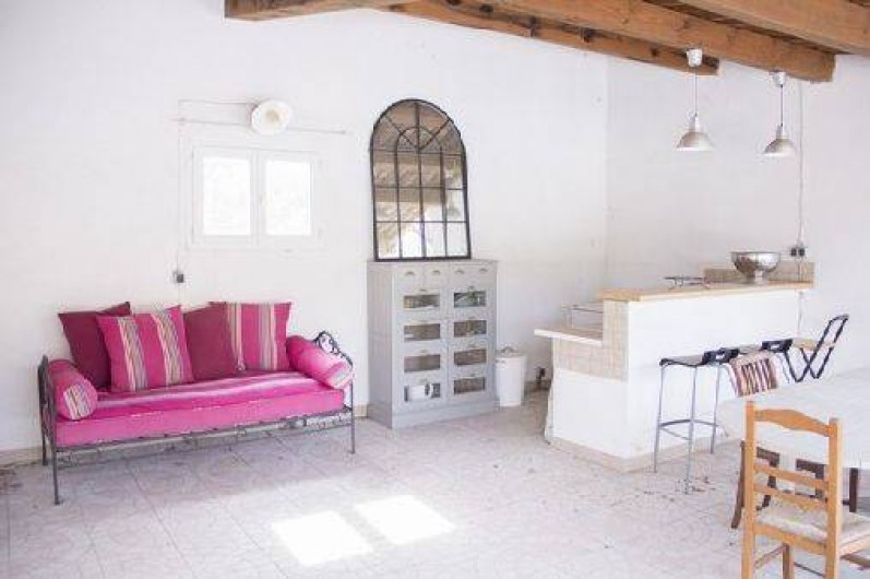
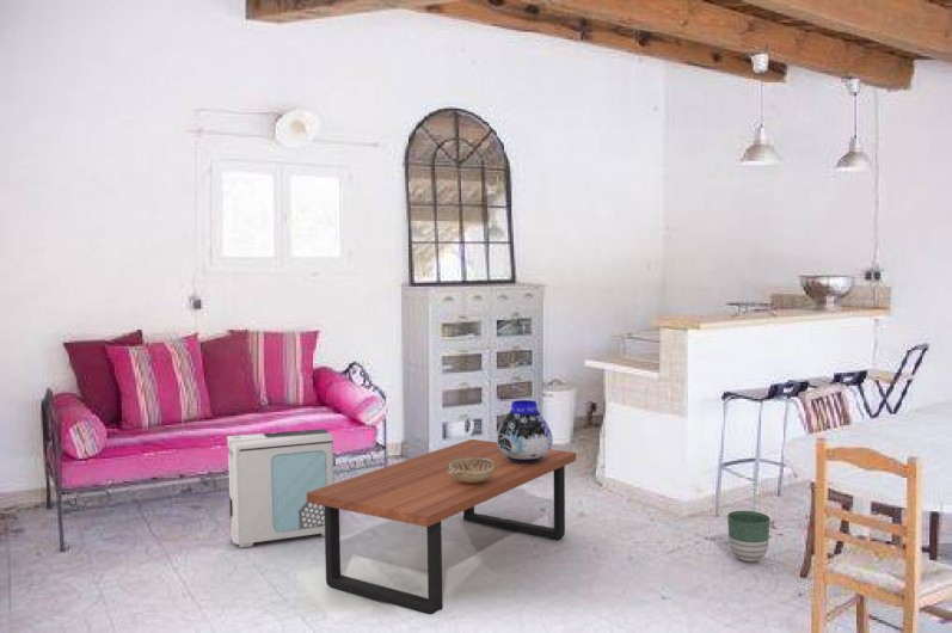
+ vase [496,399,554,463]
+ coffee table [307,438,577,616]
+ air purifier [226,428,334,549]
+ decorative bowl [448,457,495,484]
+ planter [726,510,772,564]
